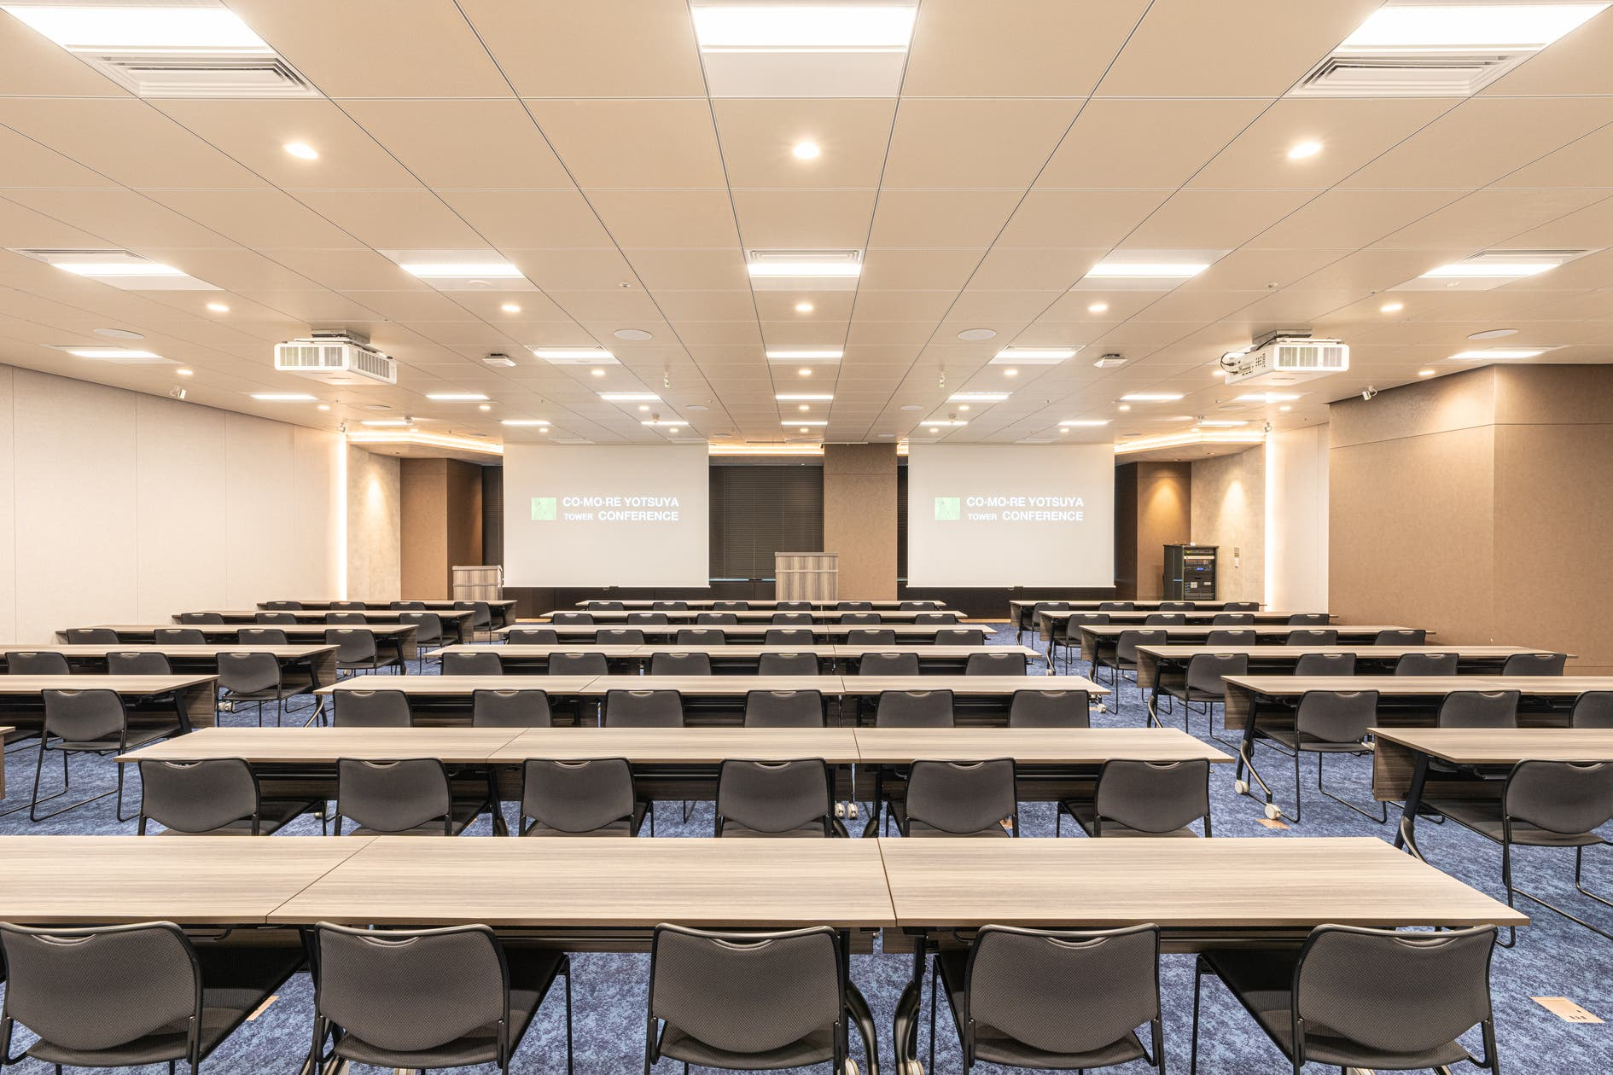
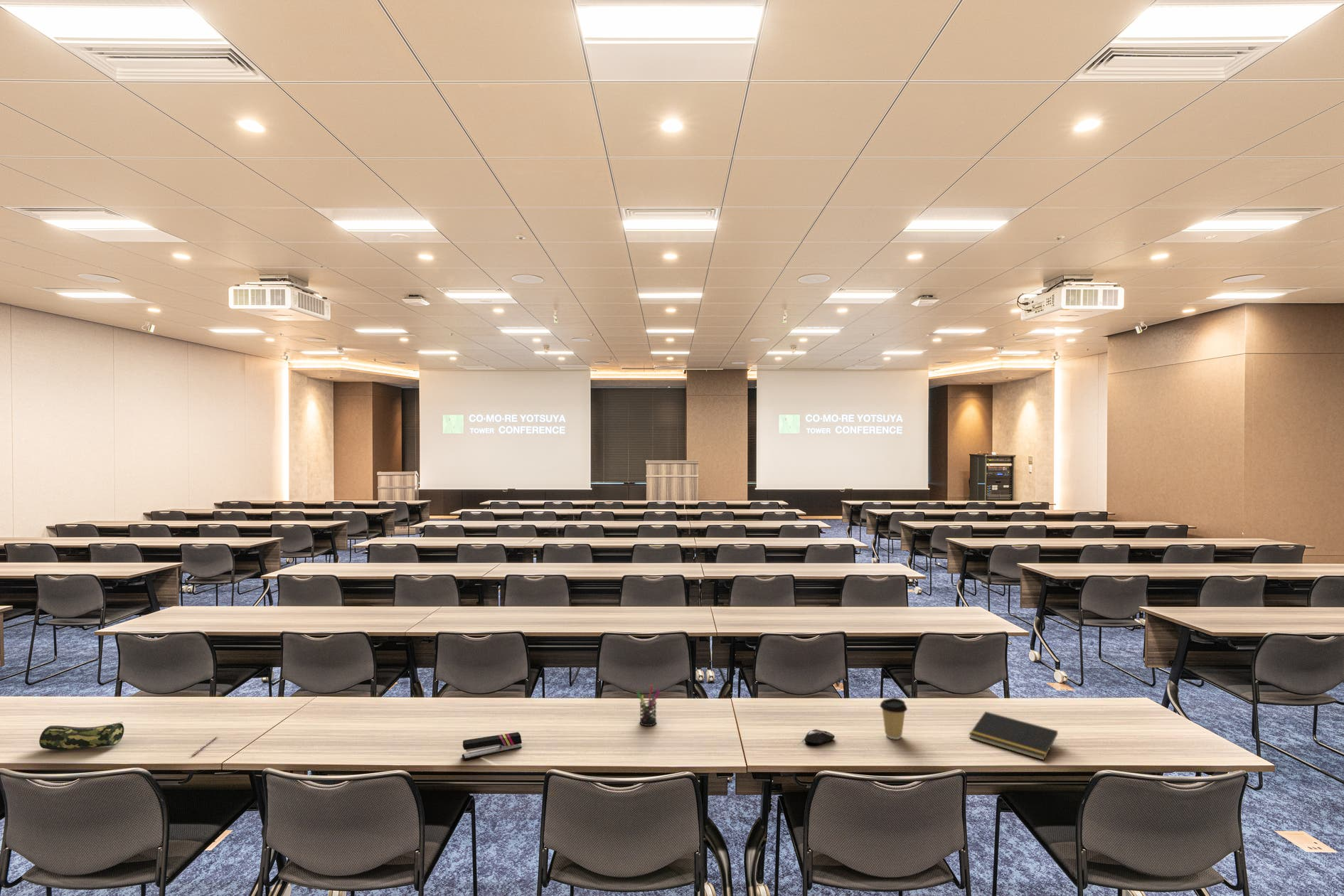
+ stapler [462,732,523,761]
+ notepad [969,711,1059,761]
+ pen holder [636,685,661,727]
+ coffee cup [879,697,908,740]
+ computer mouse [804,729,836,746]
+ pencil case [38,721,124,751]
+ pen [191,735,219,756]
